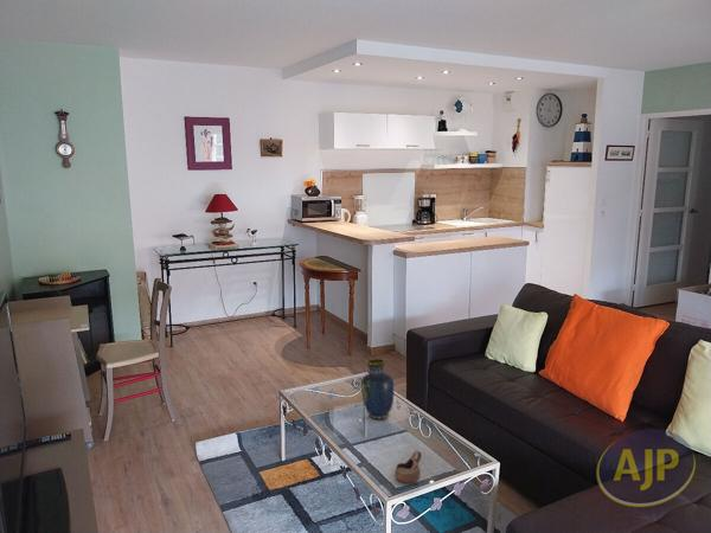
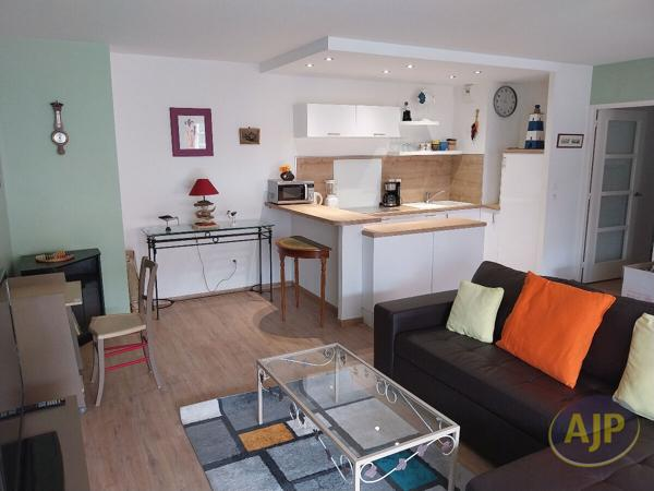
- vase [360,358,395,420]
- cup [395,449,423,484]
